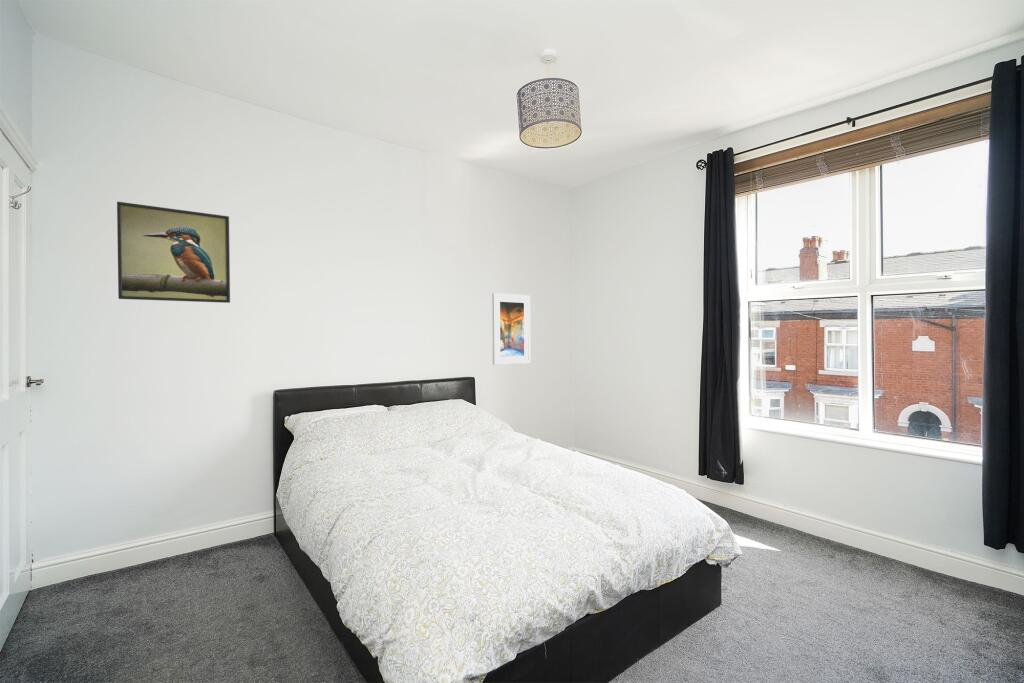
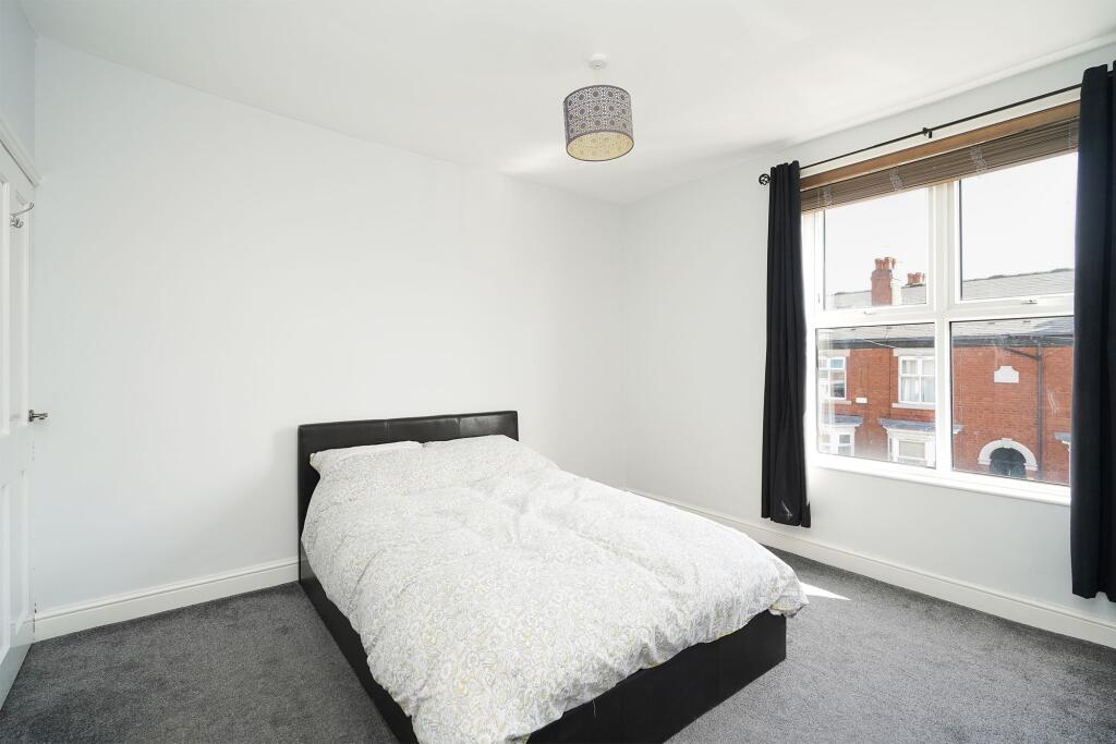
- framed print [116,201,231,304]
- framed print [491,292,531,366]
